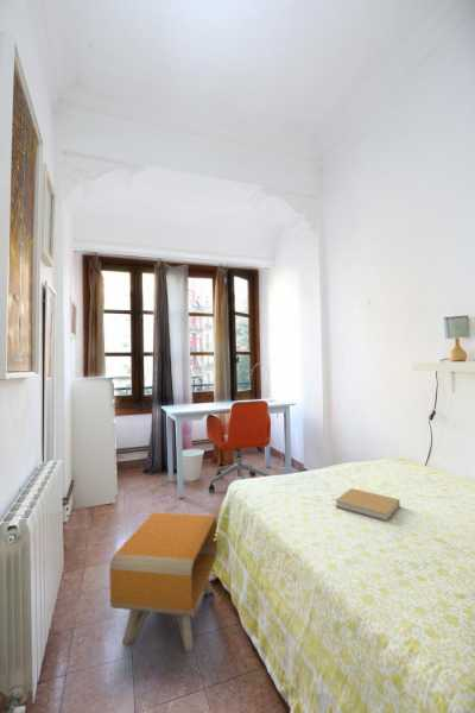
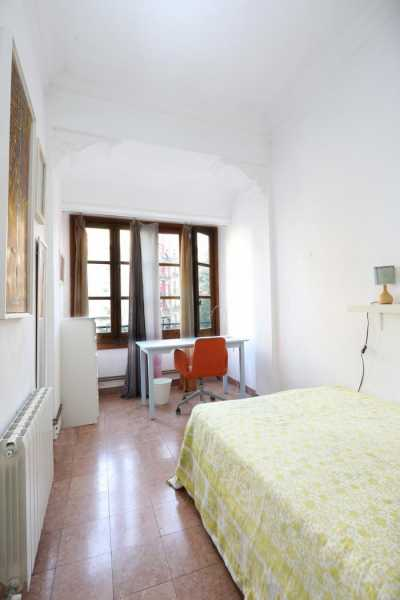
- book [334,487,401,522]
- nightstand [108,511,218,652]
